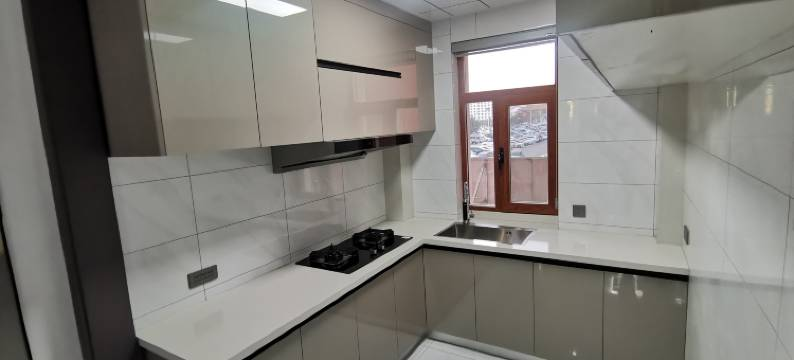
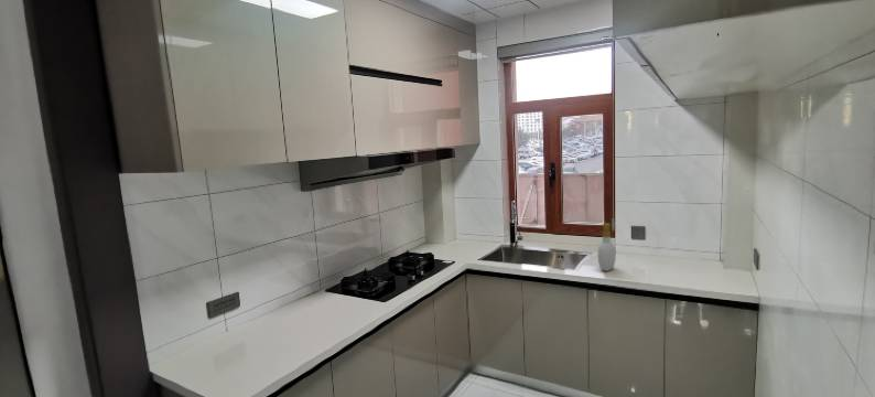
+ soap bottle [597,223,617,272]
